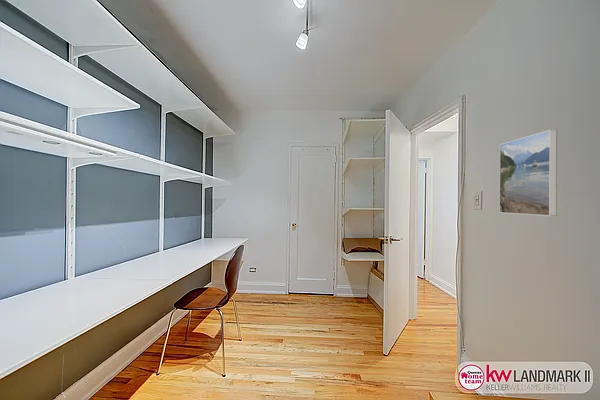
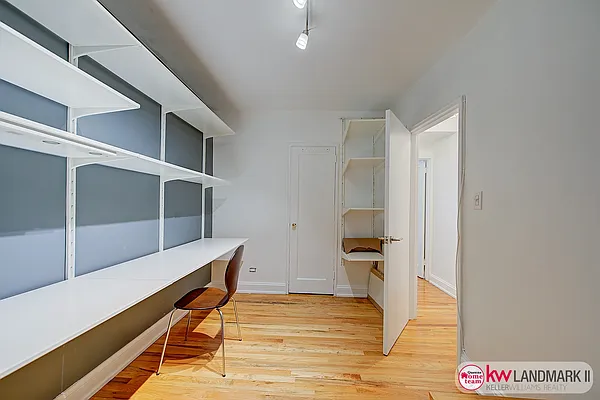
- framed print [498,128,558,217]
